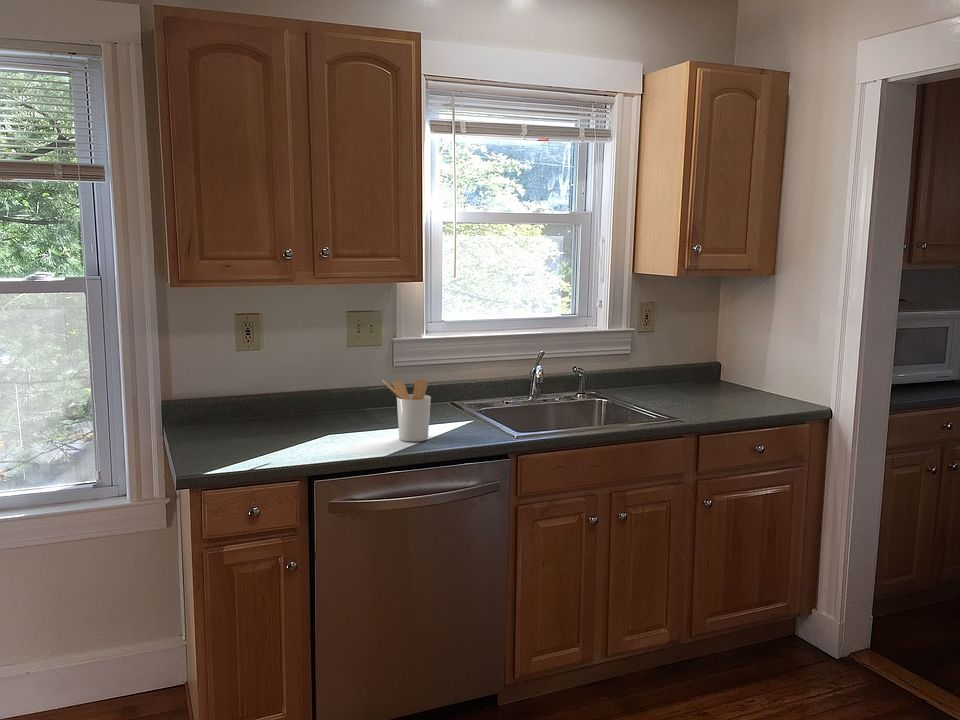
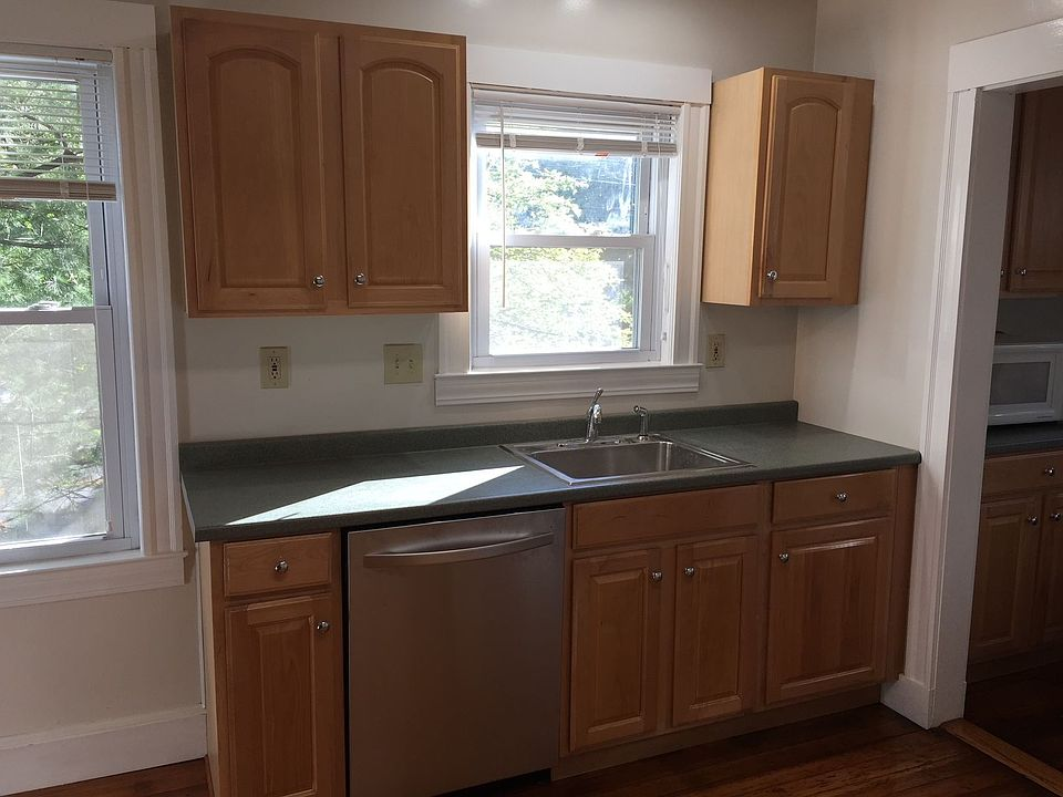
- utensil holder [382,378,432,443]
